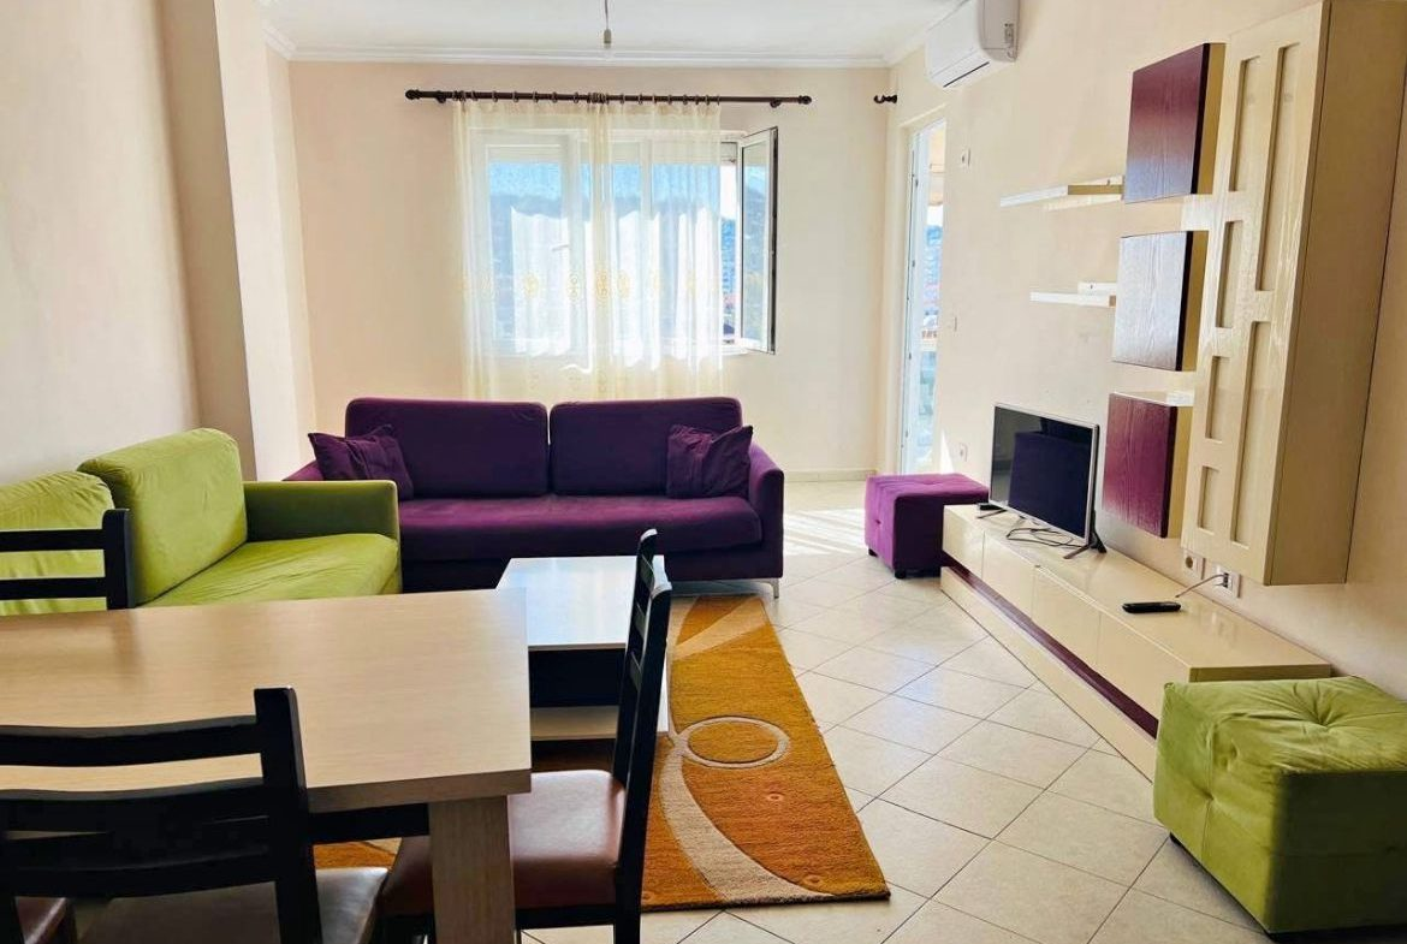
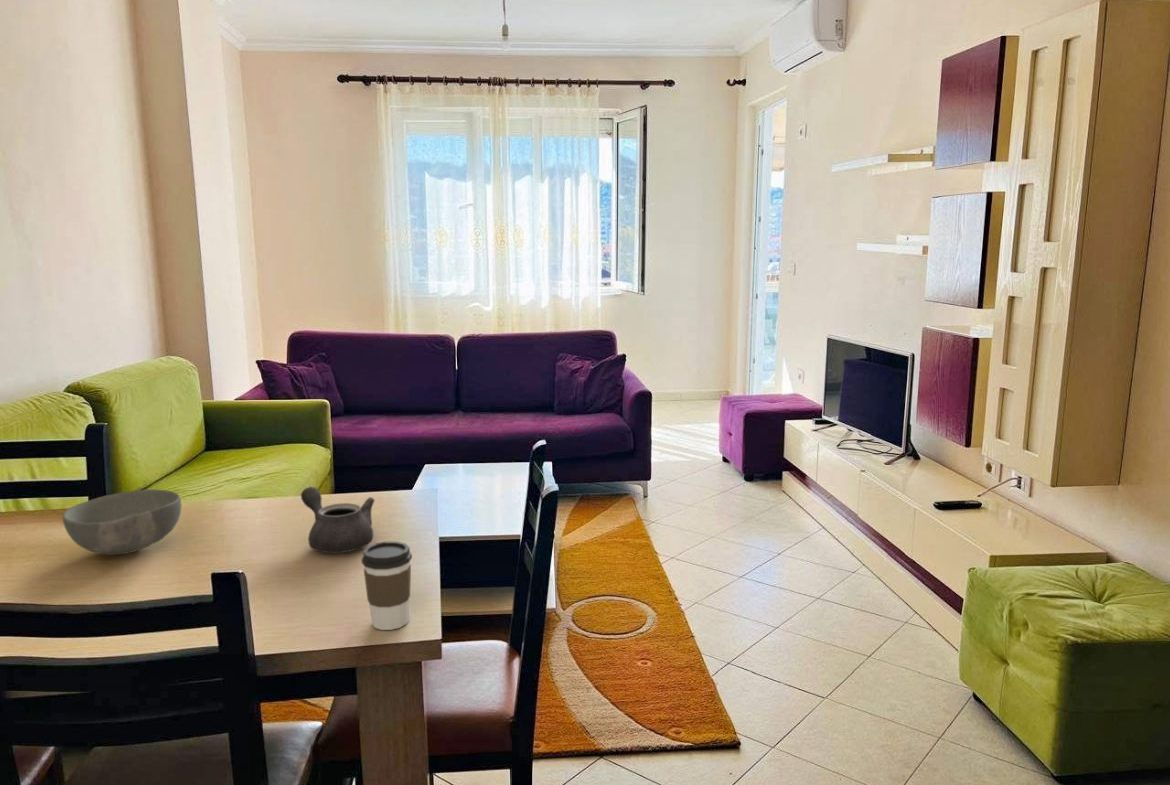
+ coffee cup [361,541,413,631]
+ teapot [300,486,376,554]
+ bowl [61,489,182,556]
